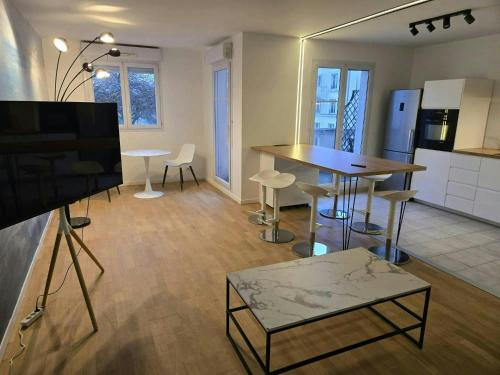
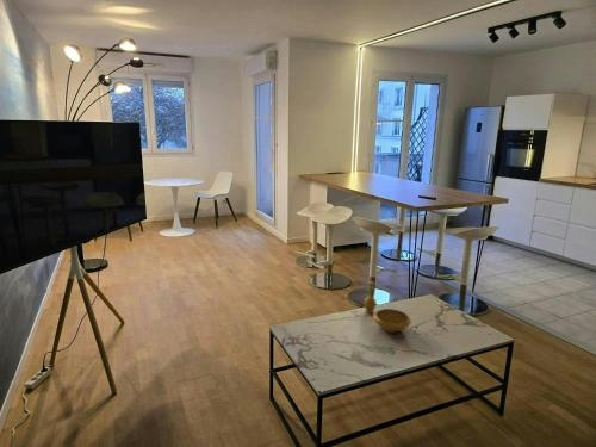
+ decorative bowl [362,280,412,334]
